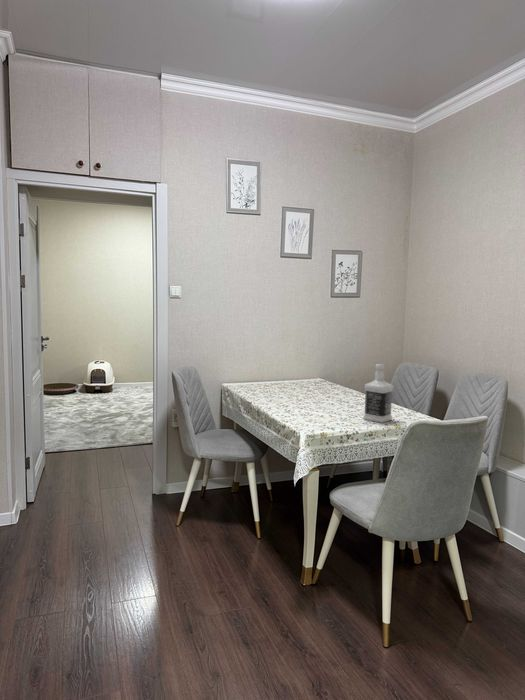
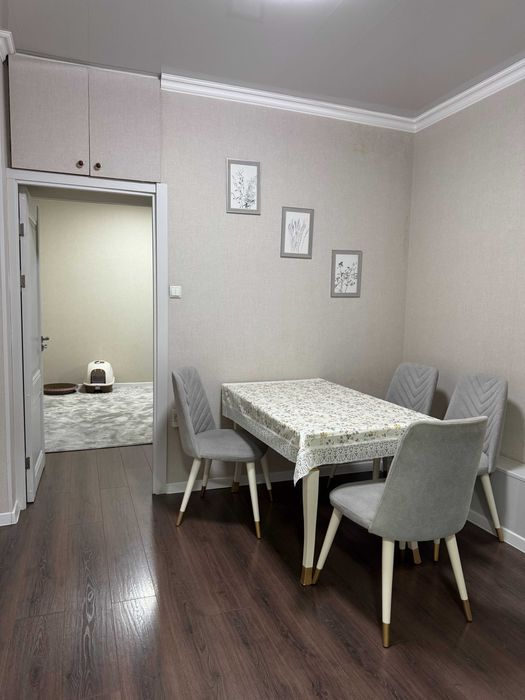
- bottle [362,363,394,424]
